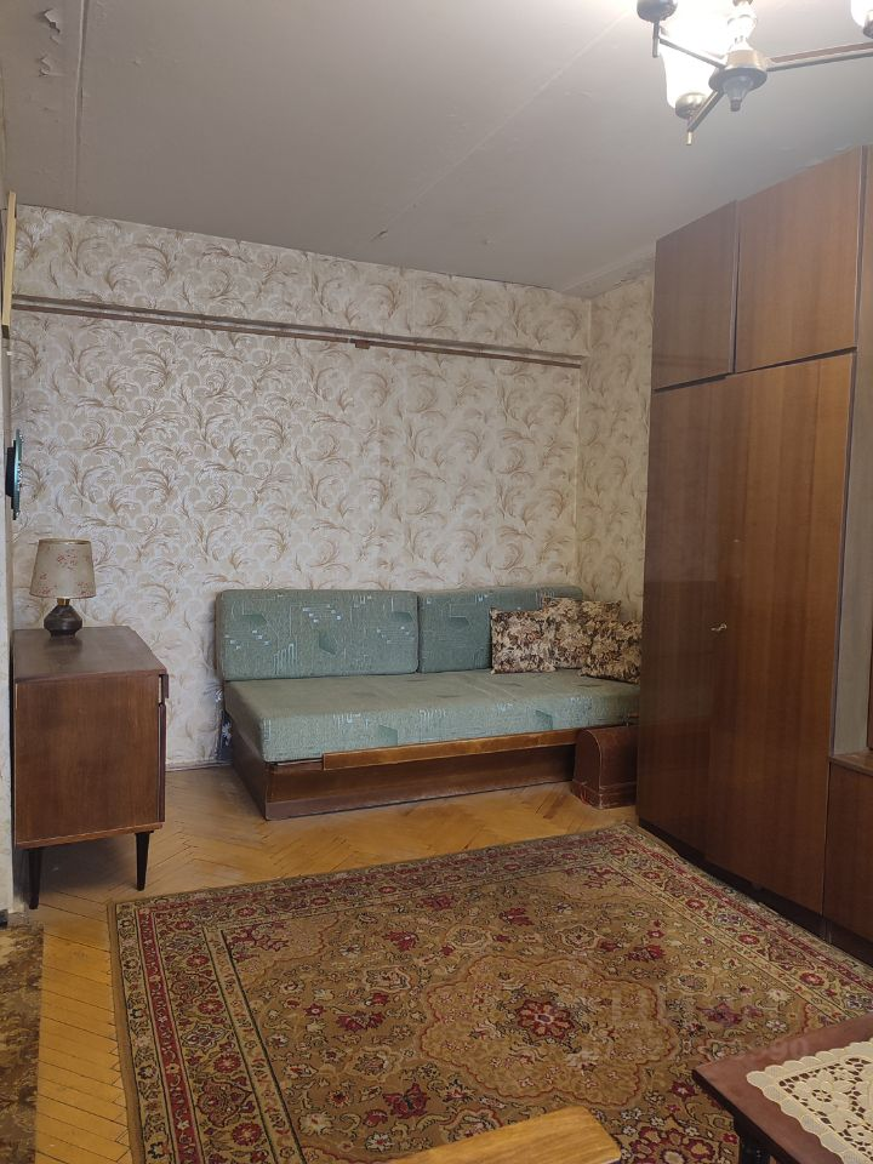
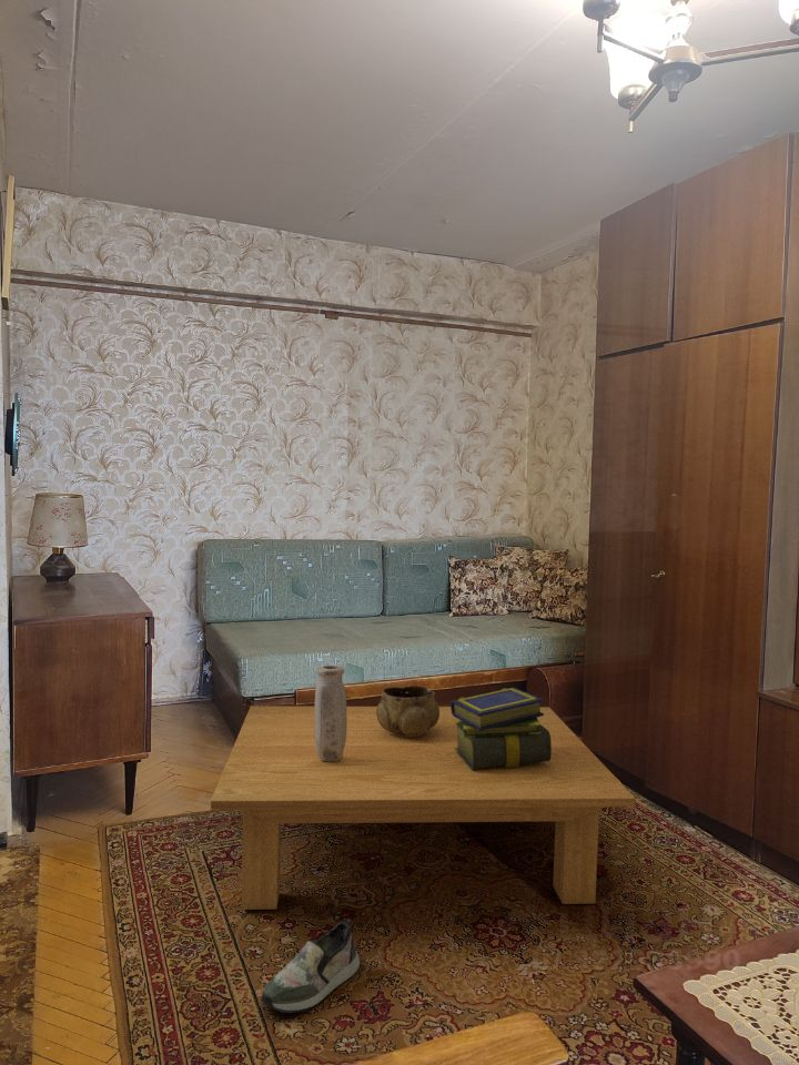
+ shoe [260,917,361,1014]
+ decorative bowl [376,684,439,737]
+ stack of books [449,687,552,770]
+ vase [314,665,347,761]
+ coffee table [210,706,637,911]
